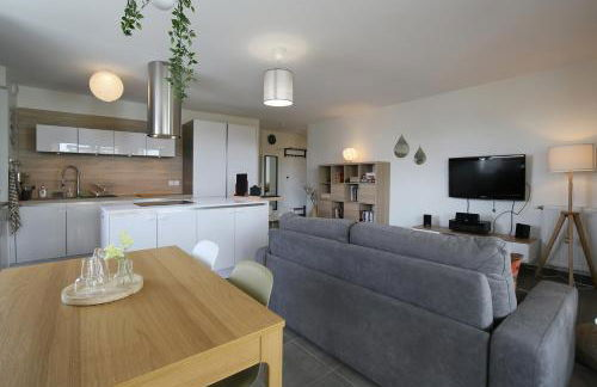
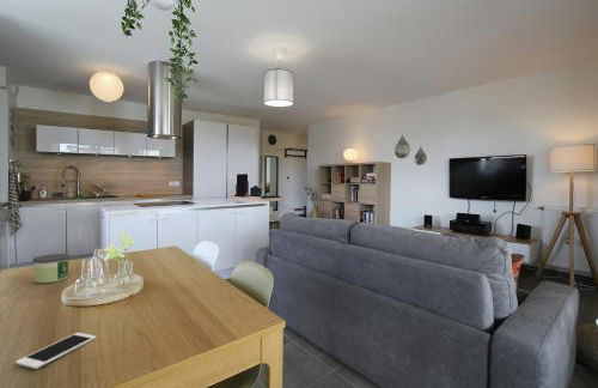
+ cell phone [14,332,97,370]
+ candle [32,253,71,284]
